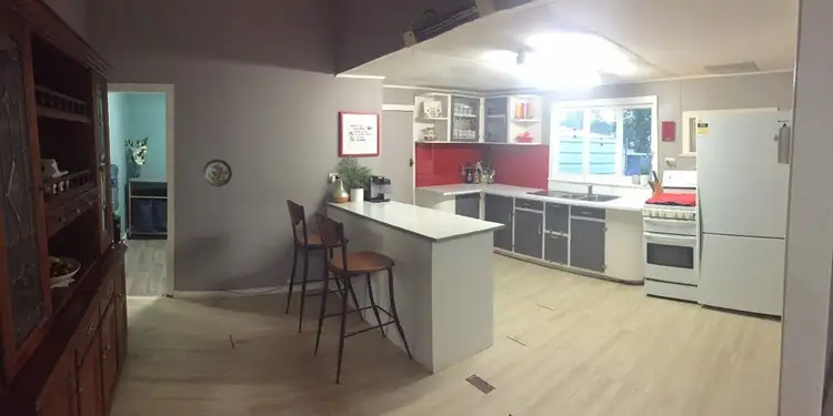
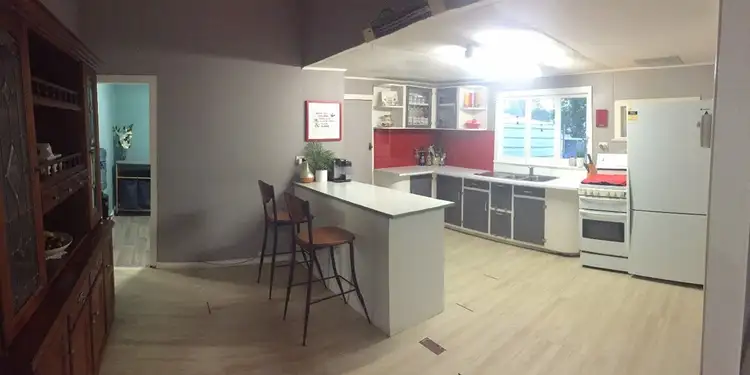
- decorative plate [202,159,233,187]
